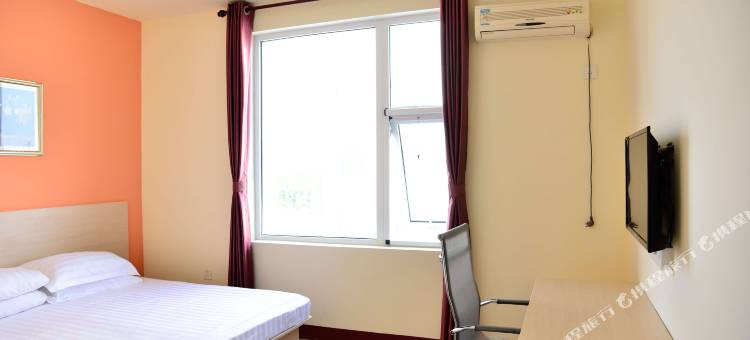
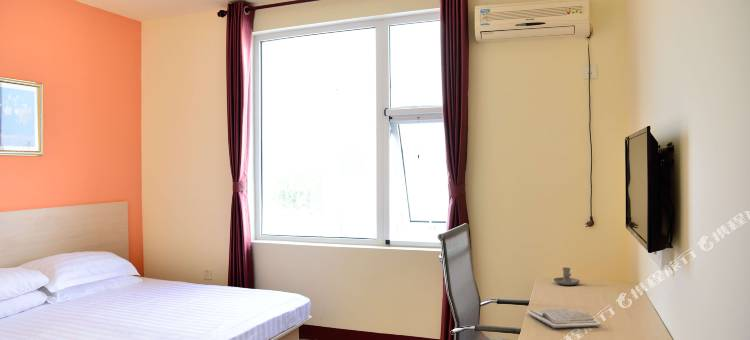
+ candle holder [553,267,581,286]
+ book [527,307,602,329]
